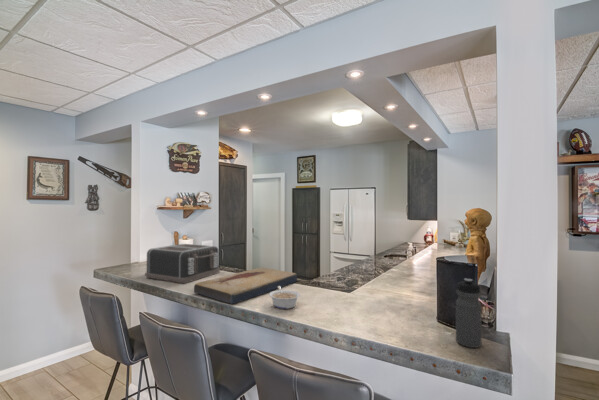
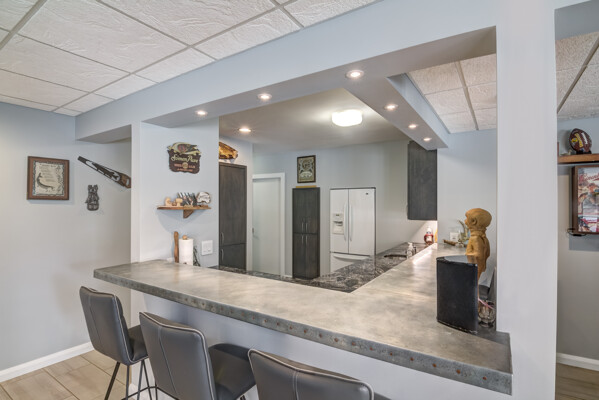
- toaster [144,243,221,285]
- legume [268,286,301,310]
- water bottle [455,278,483,349]
- fish fossil [193,266,298,305]
